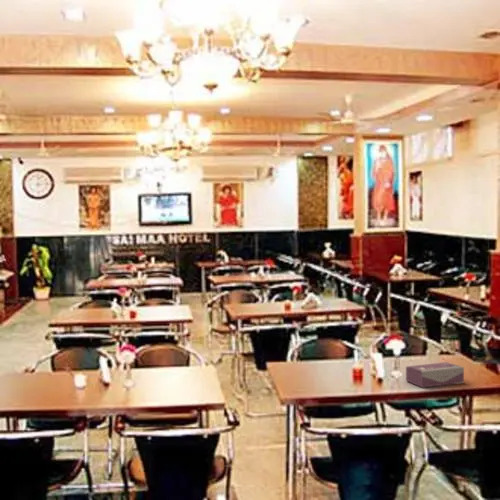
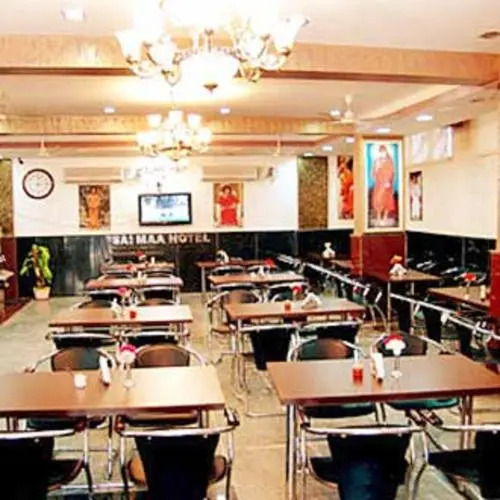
- tissue box [405,361,465,389]
